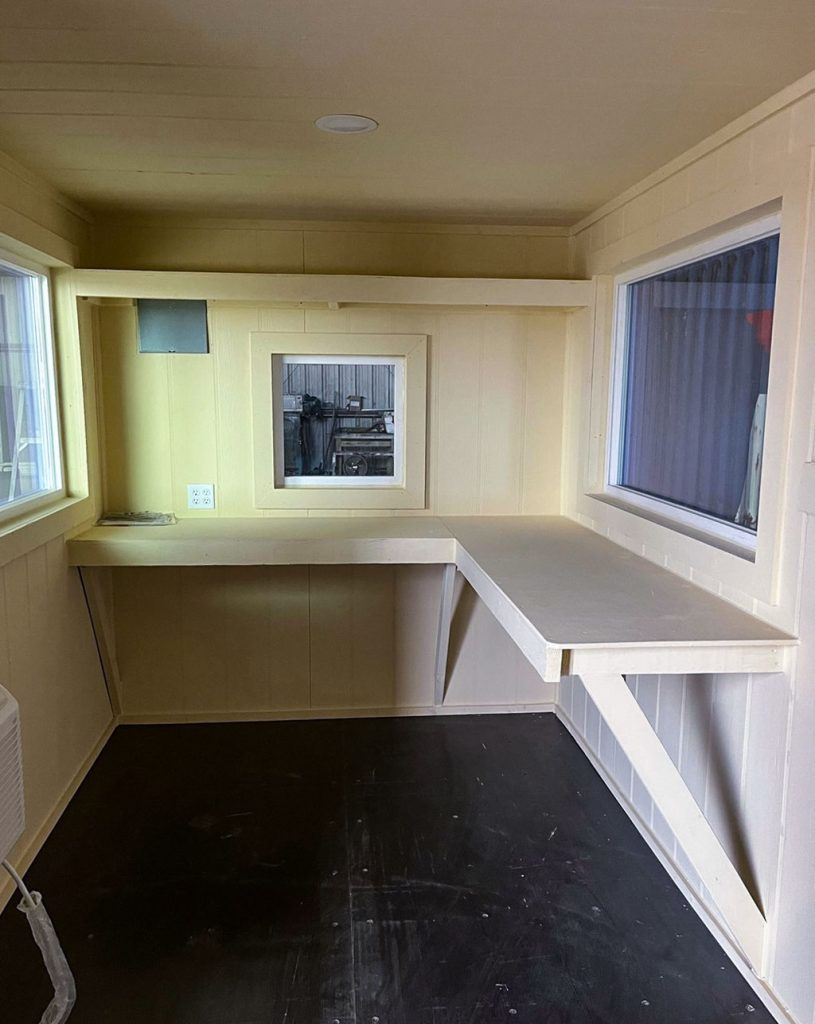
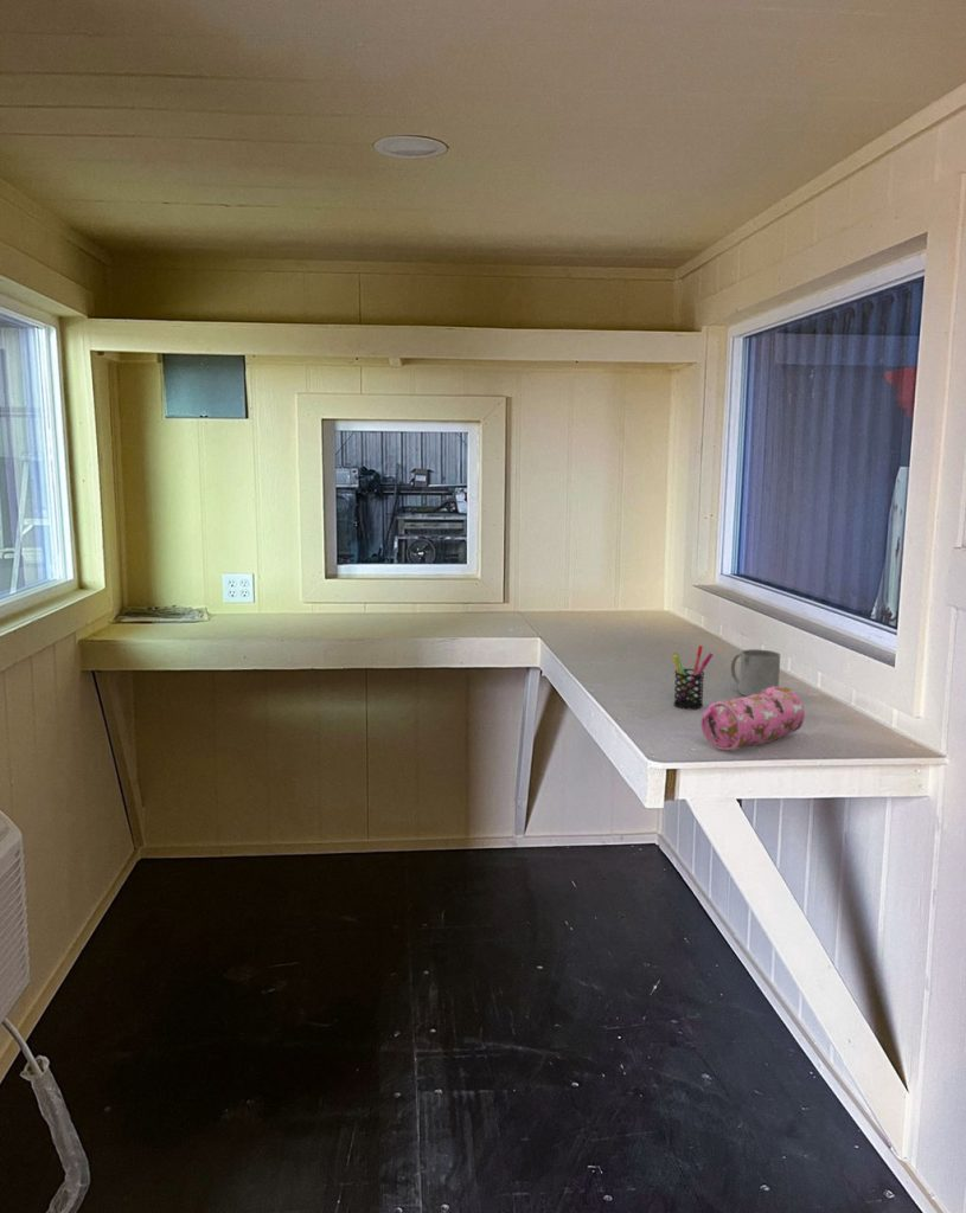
+ pencil case [700,686,806,752]
+ mug [730,648,781,697]
+ pen holder [672,644,714,710]
